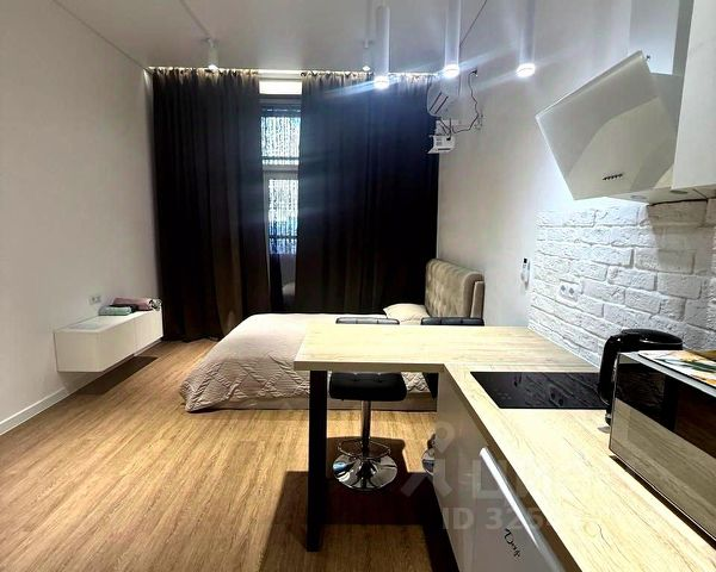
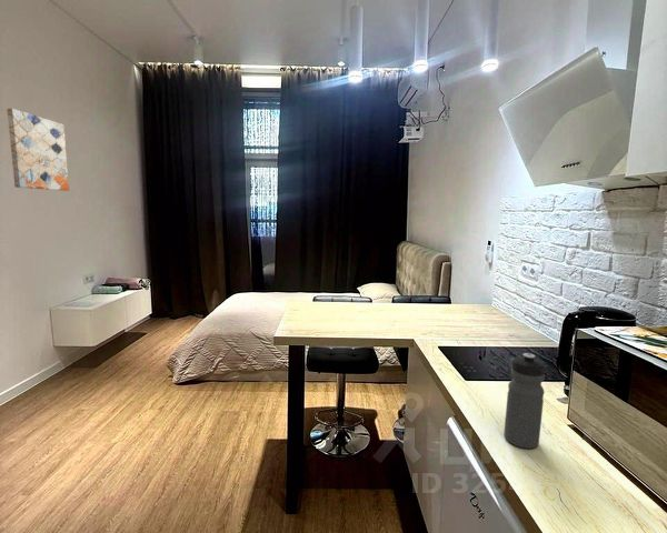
+ water bottle [502,352,546,450]
+ wall art [6,108,70,192]
